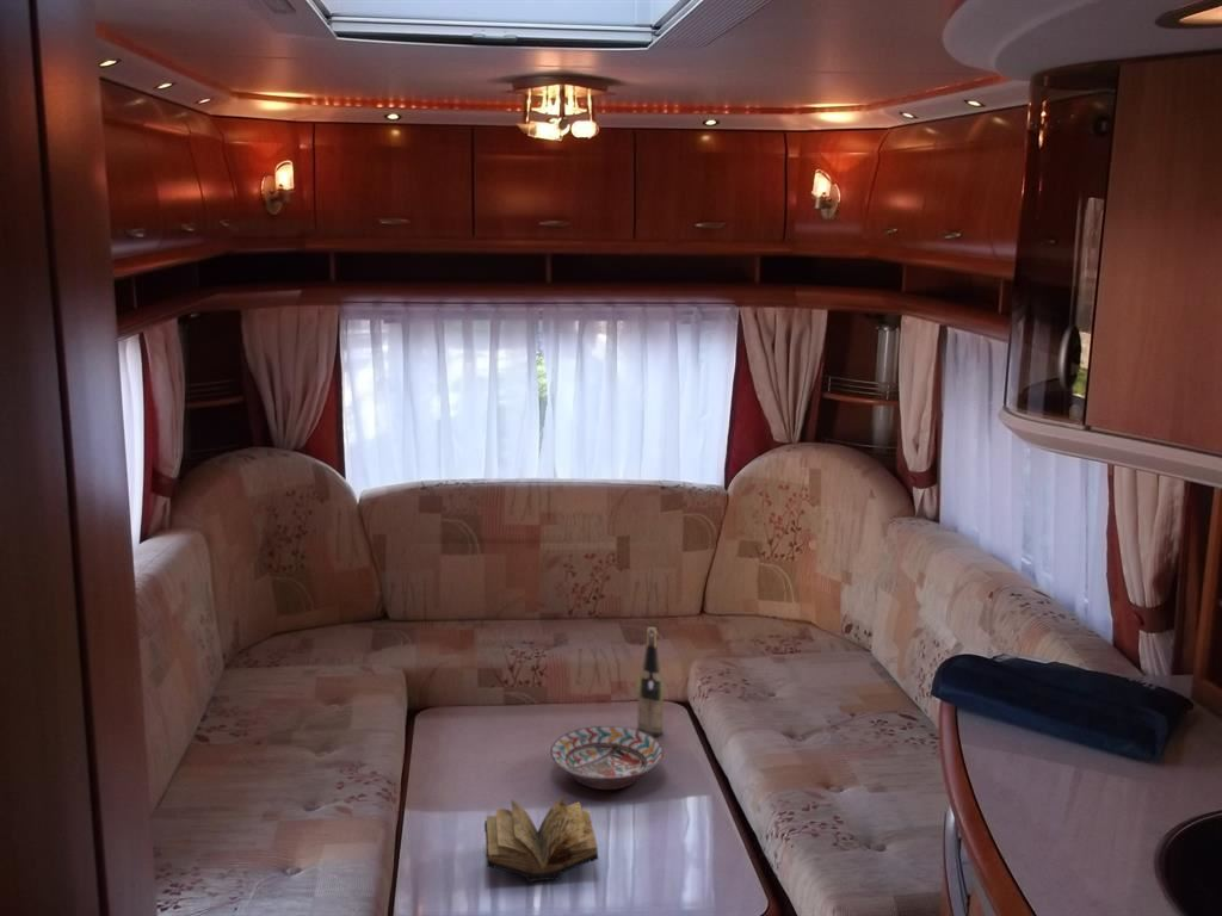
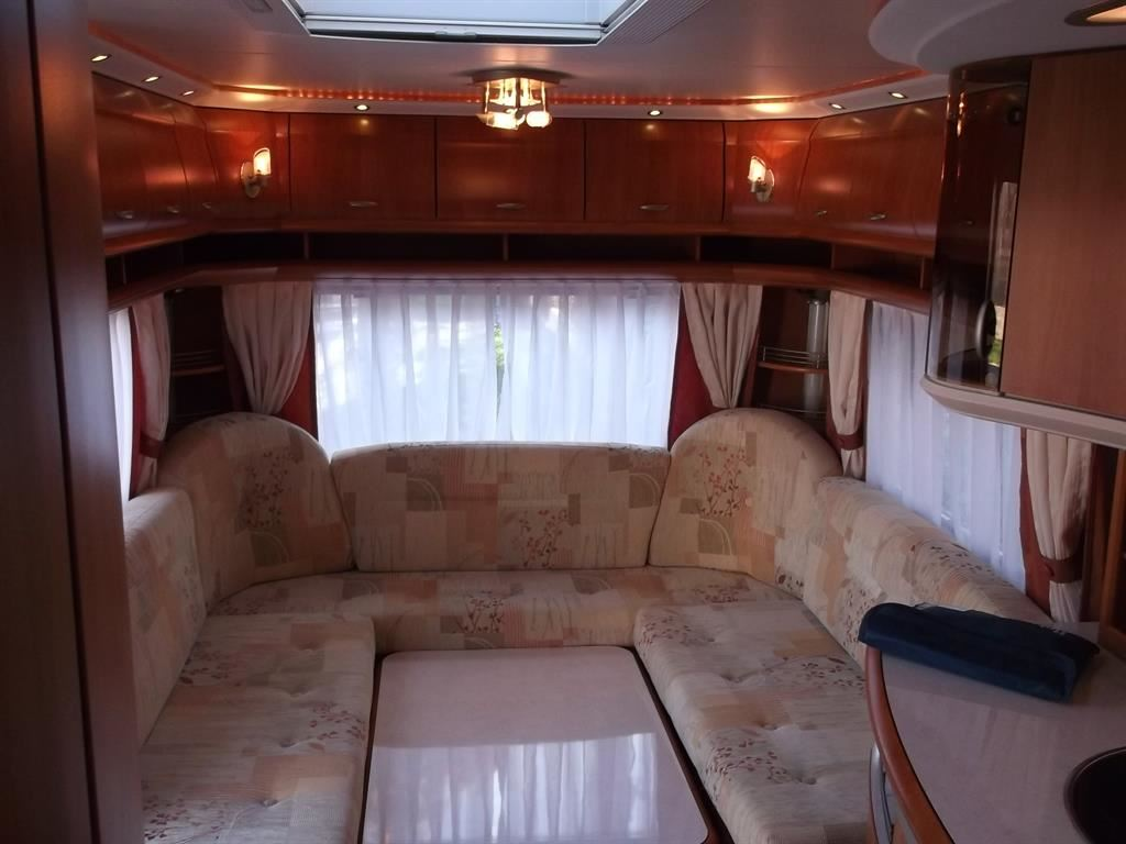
- decorative bowl [549,725,665,791]
- book [483,796,599,884]
- wine bottle [636,626,665,739]
